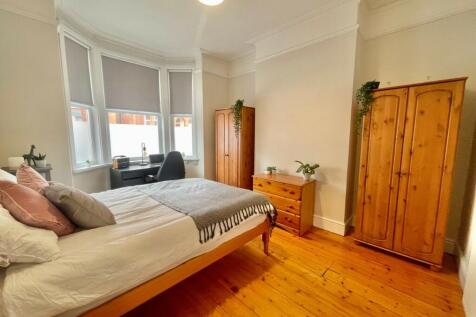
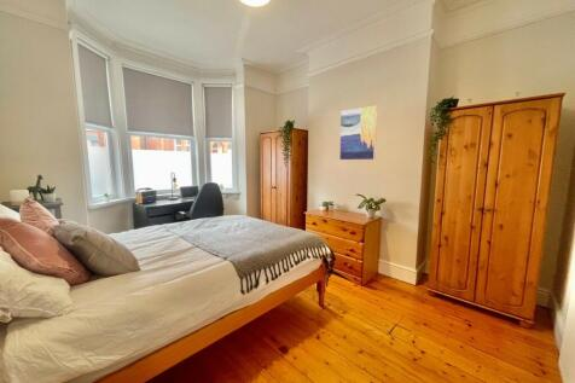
+ wall art [338,105,379,161]
